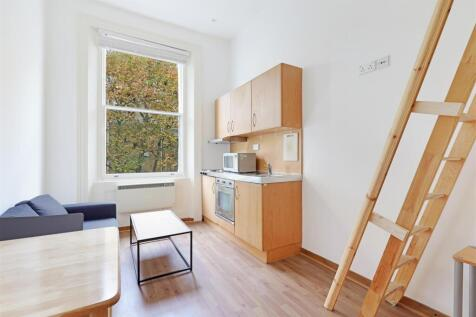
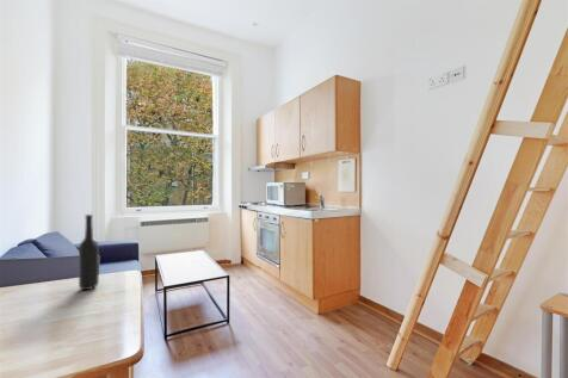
+ bottle [78,213,100,291]
